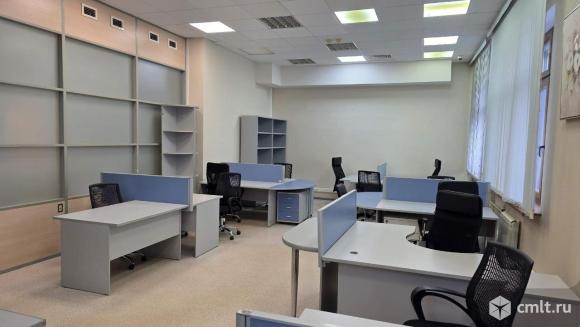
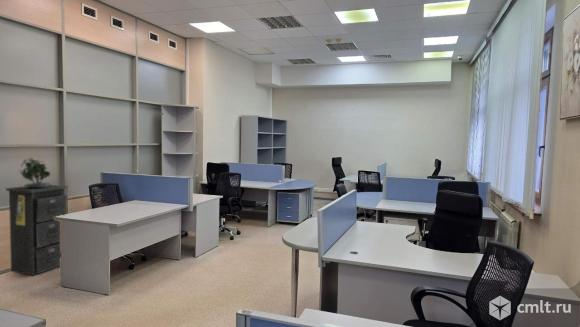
+ potted plant [18,157,52,188]
+ filing cabinet [5,184,68,277]
